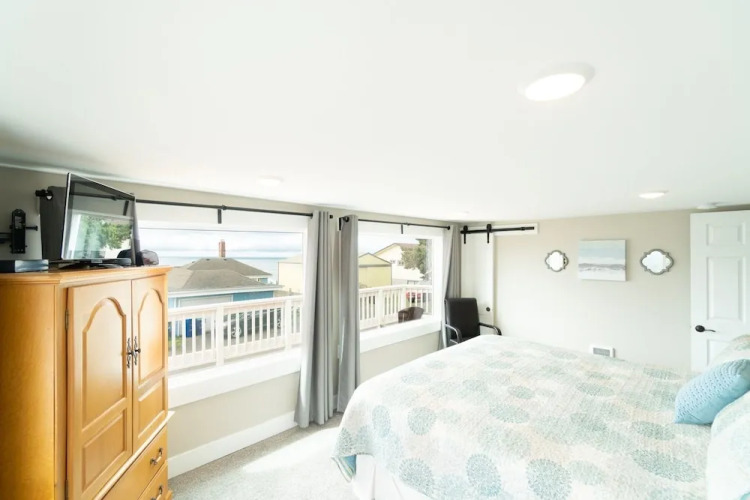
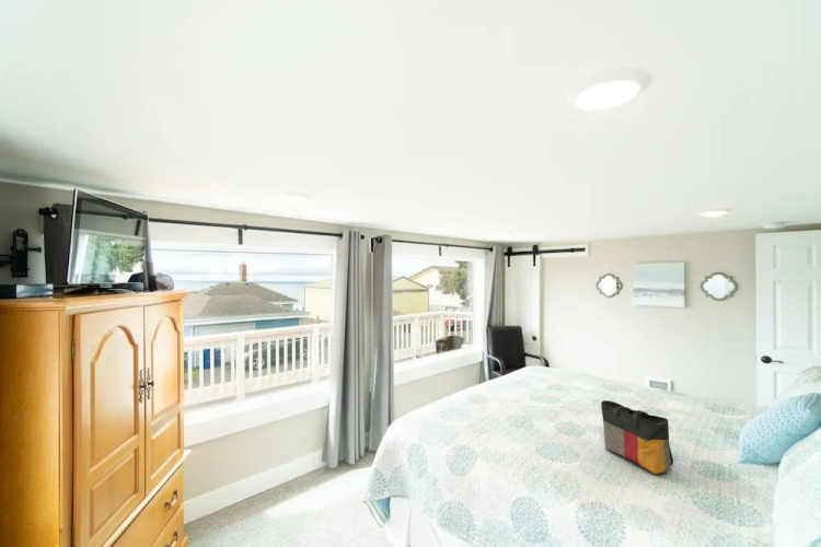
+ tote bag [600,399,674,475]
